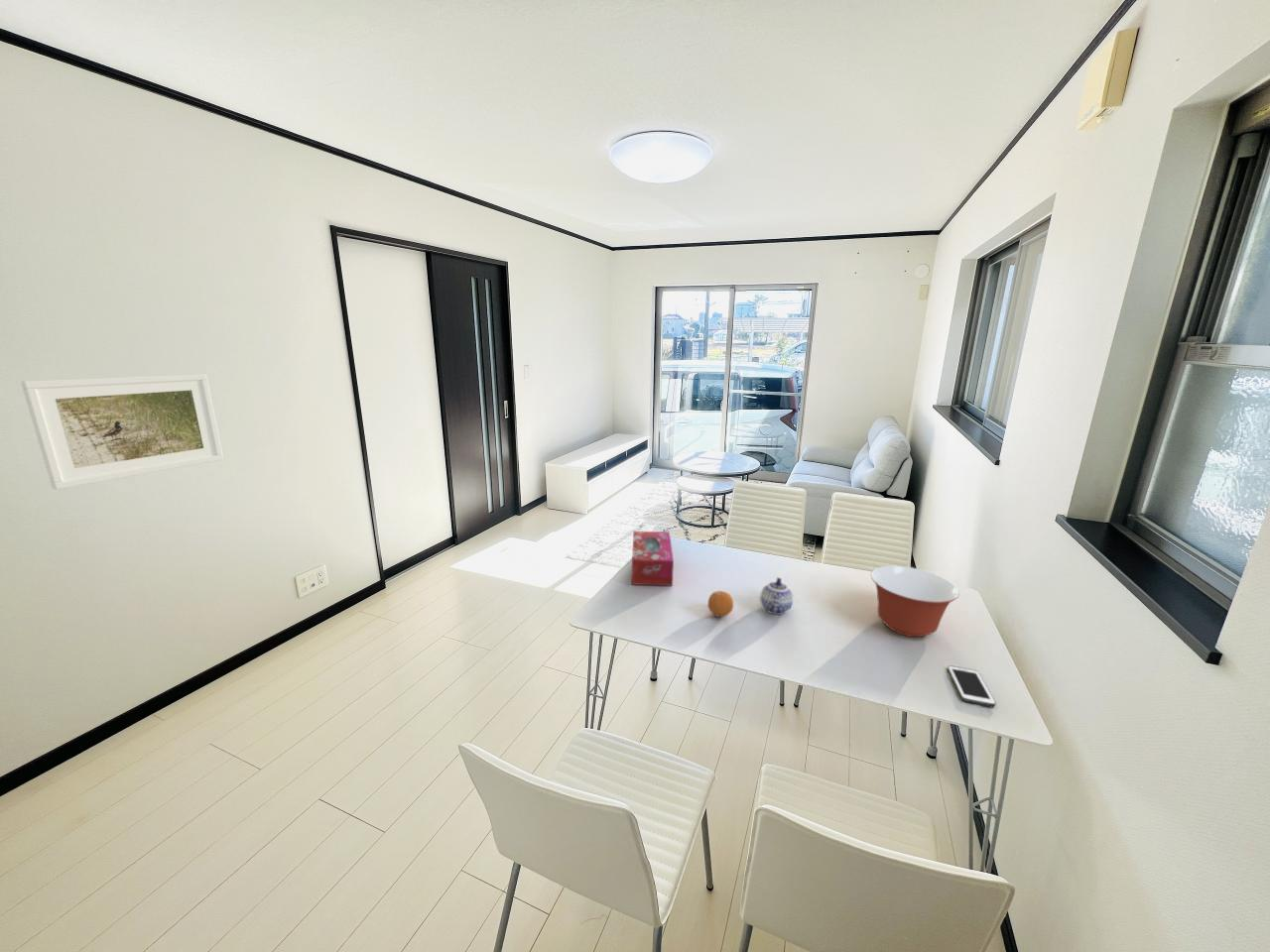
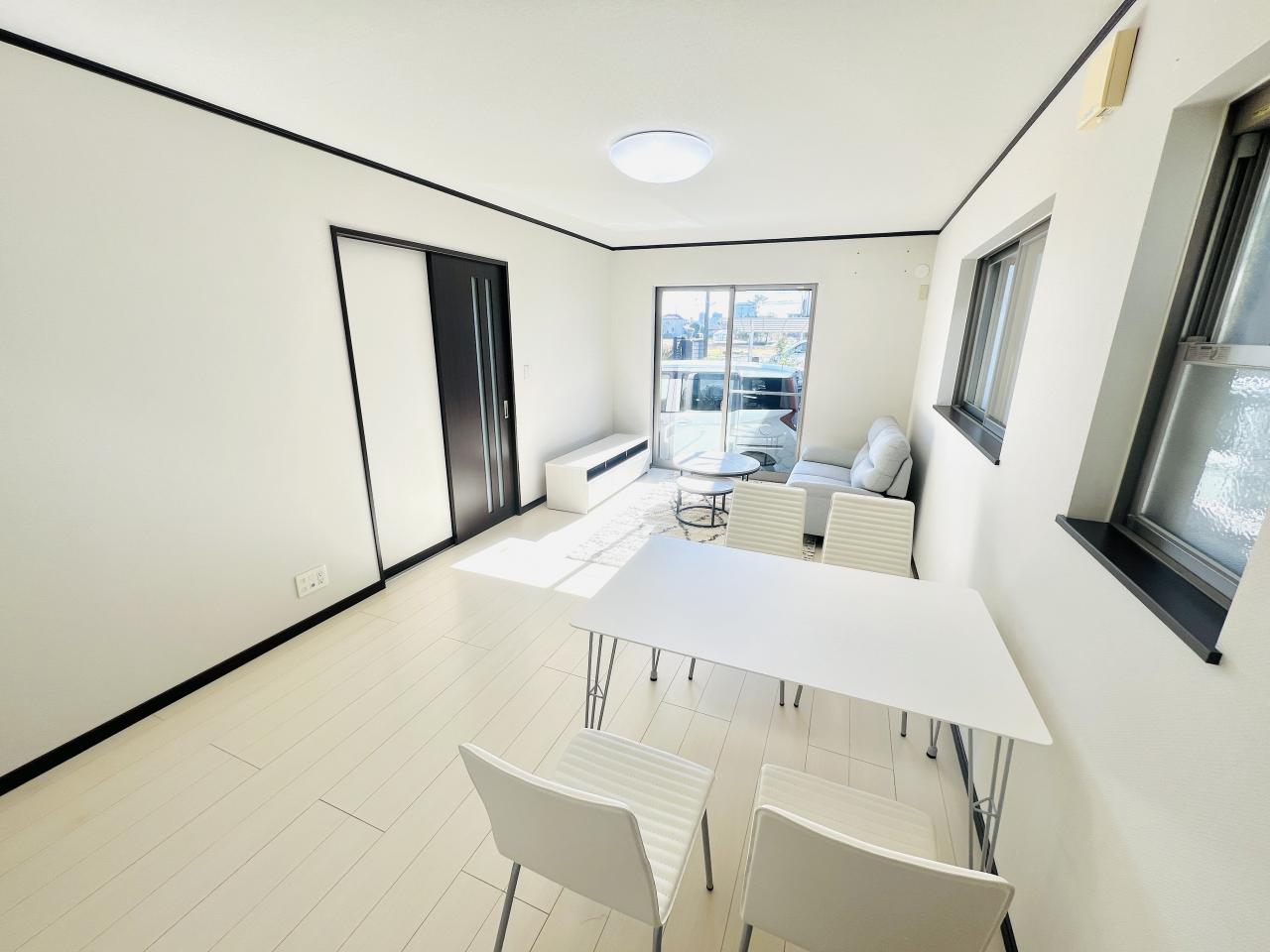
- mixing bowl [870,565,960,638]
- teapot [759,576,794,616]
- tissue box [631,531,675,587]
- fruit [706,590,734,618]
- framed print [20,373,224,491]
- cell phone [947,664,997,707]
